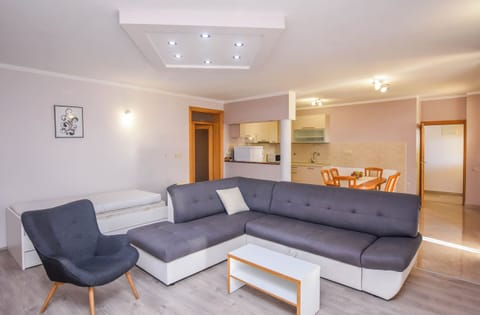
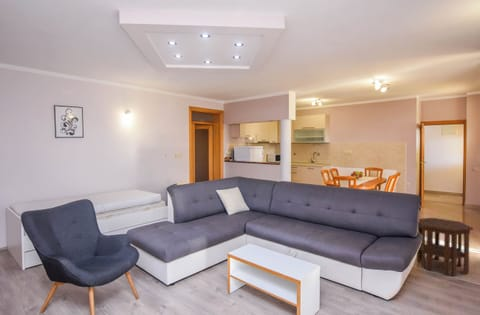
+ side table [416,217,474,277]
